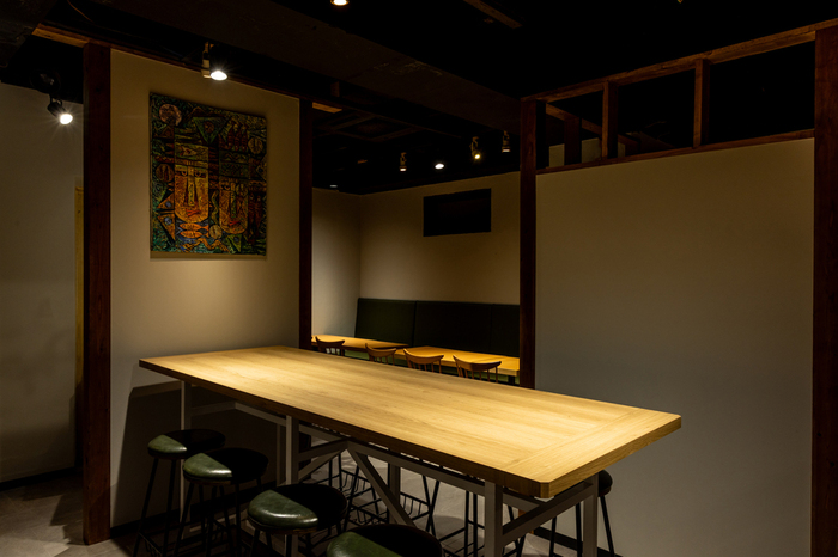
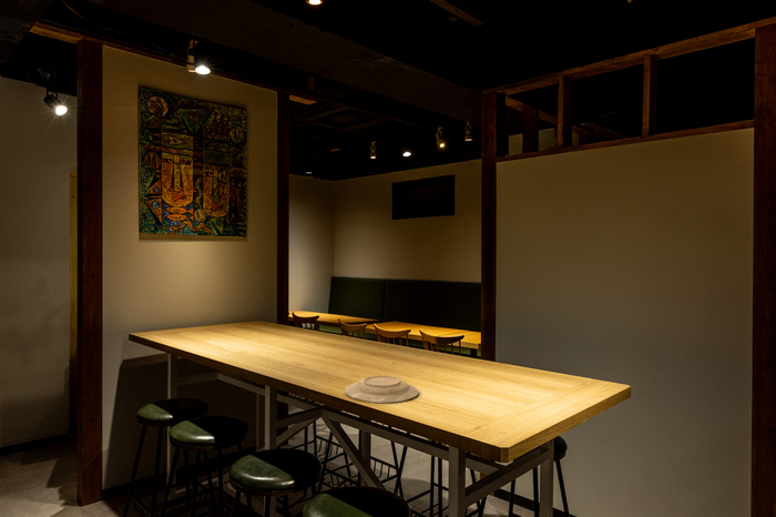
+ plate [344,375,420,404]
